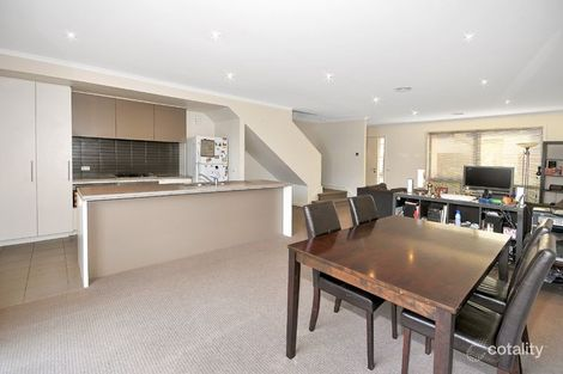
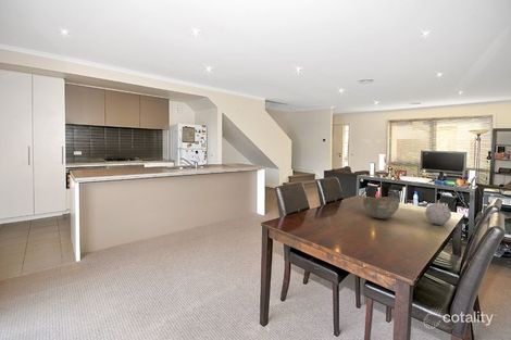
+ decorative ball [424,202,452,226]
+ bowl [362,196,401,219]
